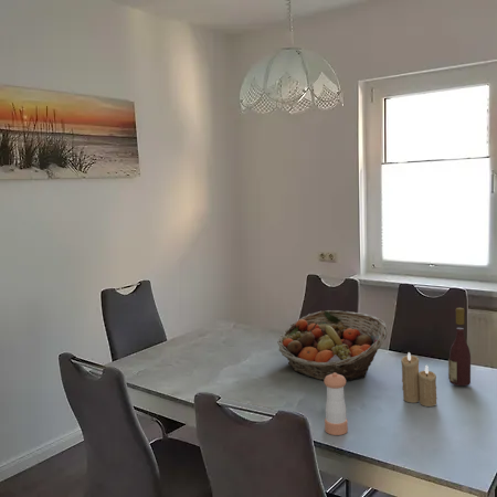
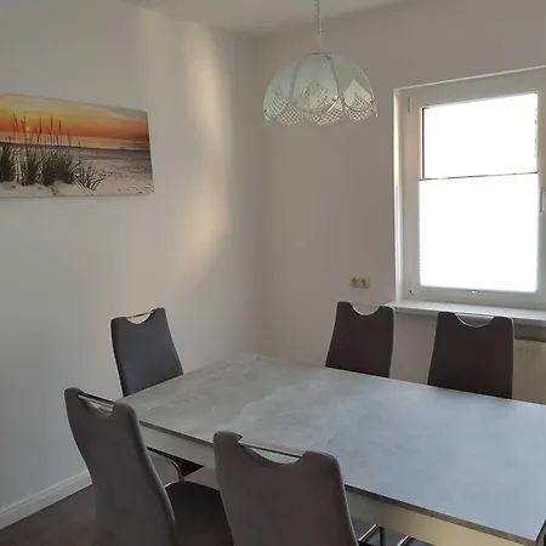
- pepper shaker [322,372,349,436]
- fruit basket [277,309,389,382]
- candle [400,351,438,408]
- wine bottle [447,307,472,387]
